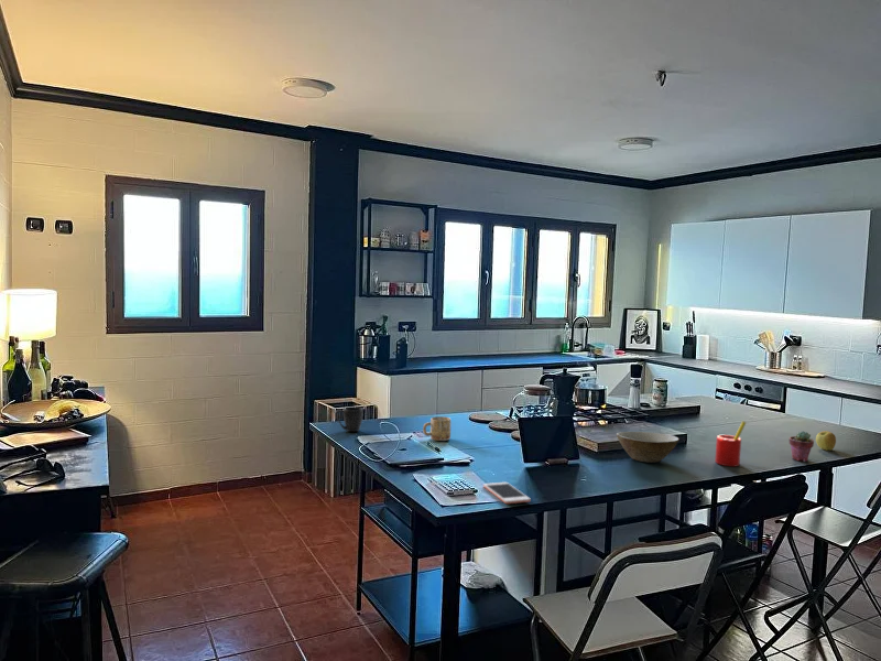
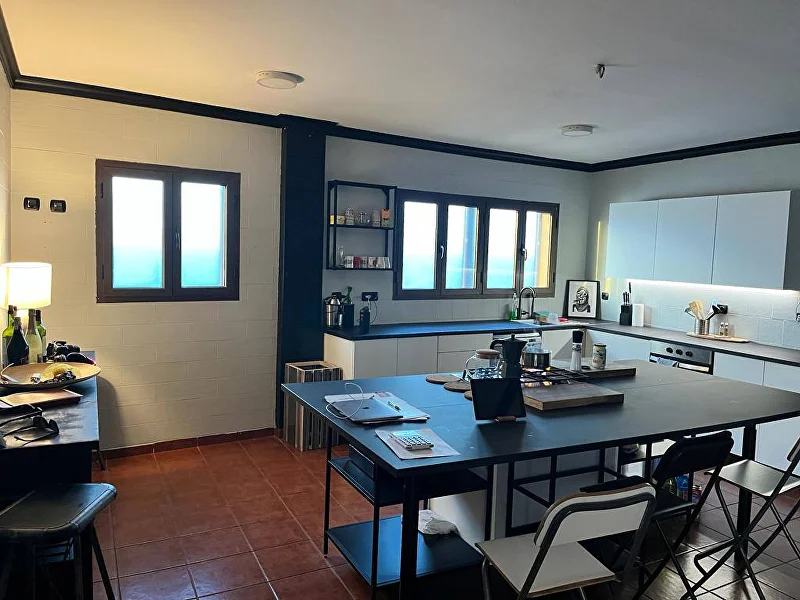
- bowl [616,431,679,463]
- mug [334,405,365,433]
- apple [815,430,837,452]
- mug [422,415,452,442]
- potted succulent [788,430,815,463]
- straw [714,420,747,467]
- cell phone [482,481,532,505]
